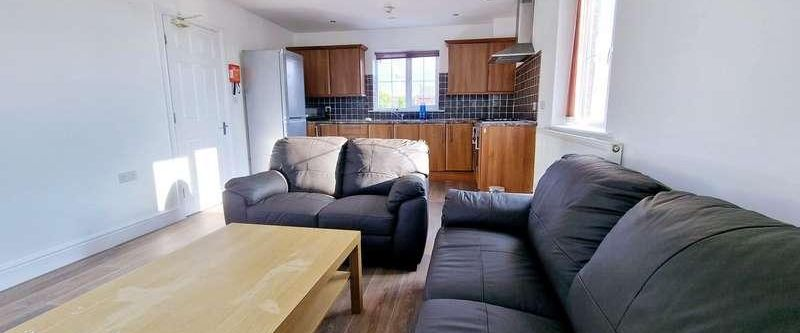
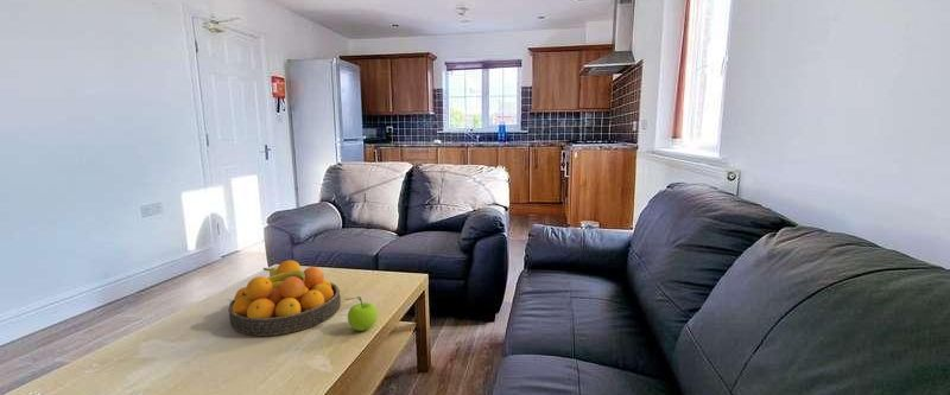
+ fruit [344,295,379,332]
+ fruit bowl [228,260,342,337]
